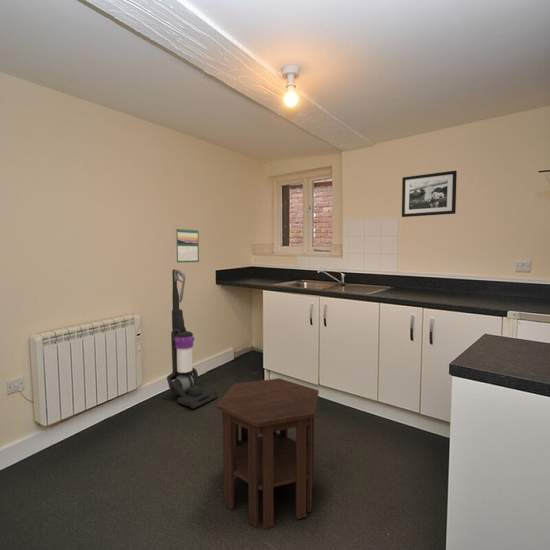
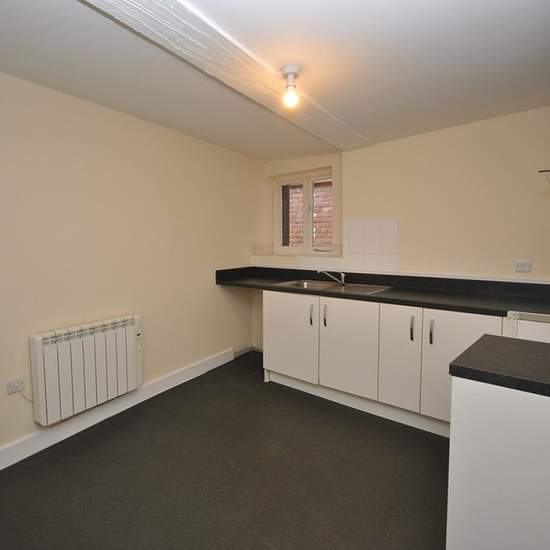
- picture frame [401,170,458,218]
- side table [216,377,320,529]
- vacuum cleaner [166,268,219,409]
- calendar [175,227,200,264]
